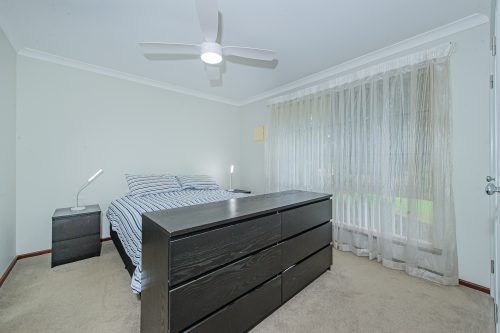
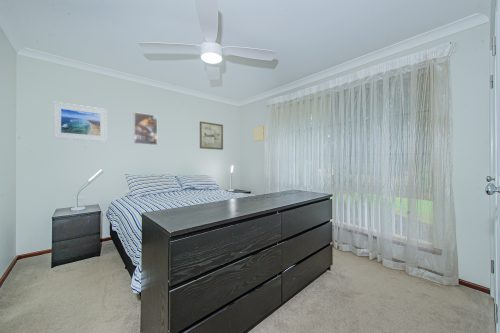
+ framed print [52,101,108,143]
+ wall art [199,120,224,151]
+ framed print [133,111,158,146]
